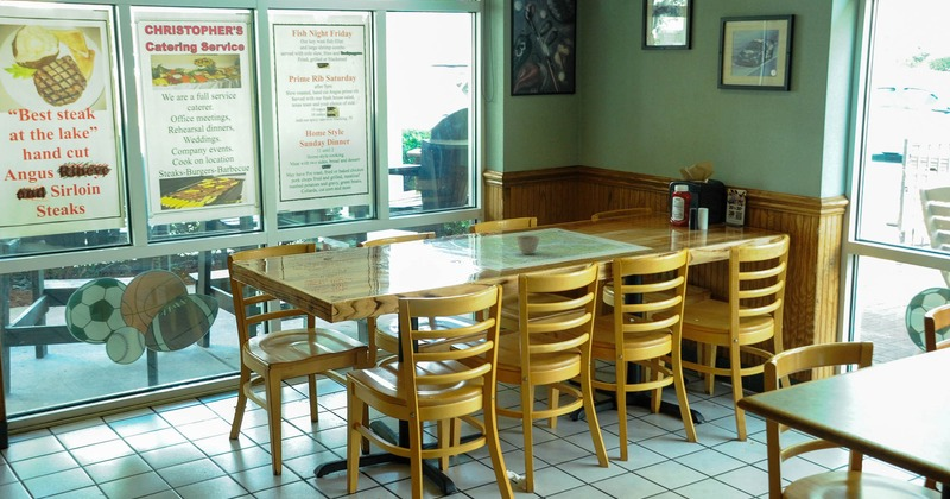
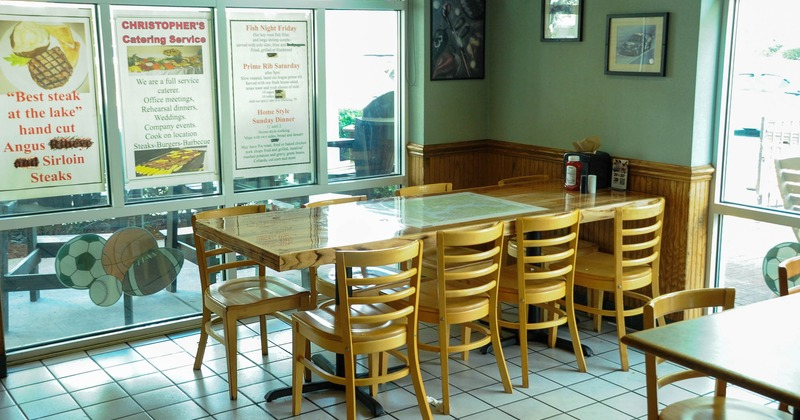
- flower pot [515,234,540,255]
